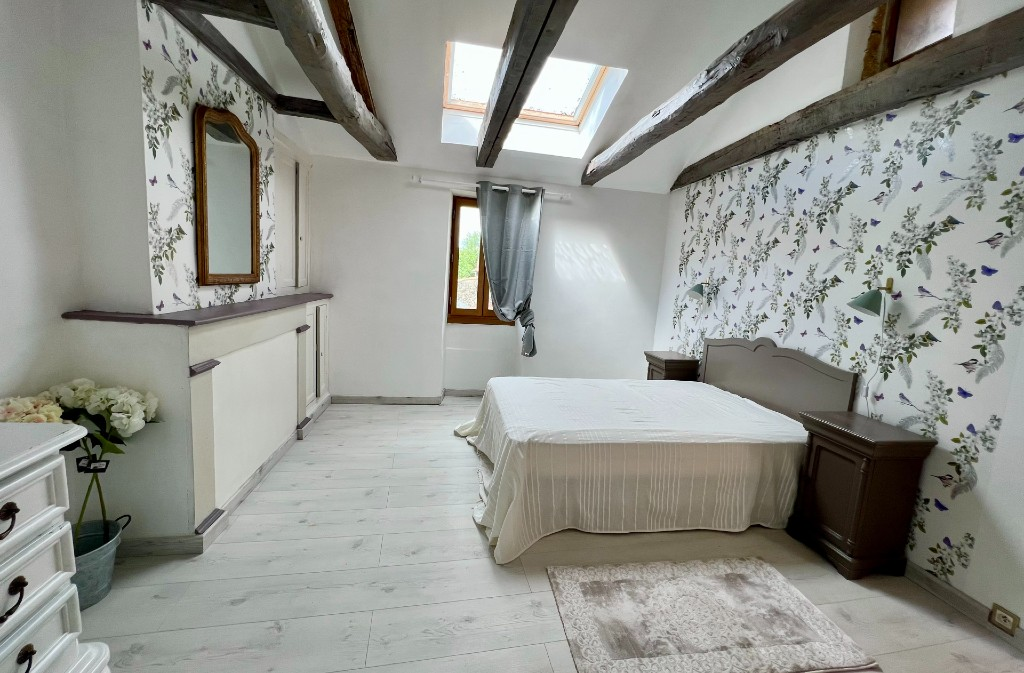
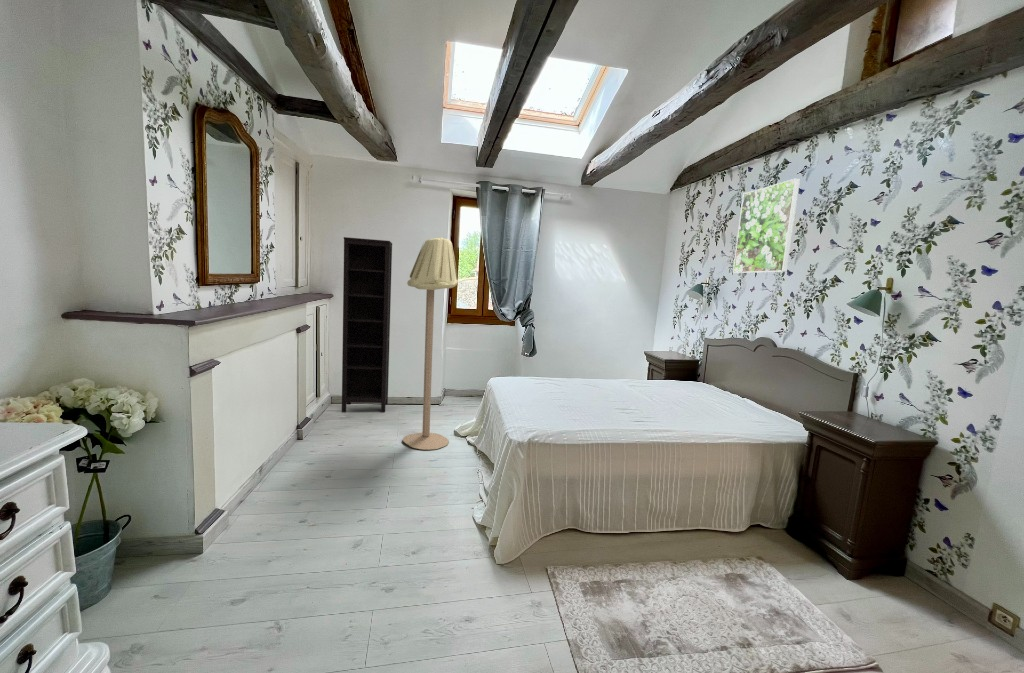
+ bookcase [341,236,393,413]
+ floor lamp [402,236,459,451]
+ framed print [732,177,801,274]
